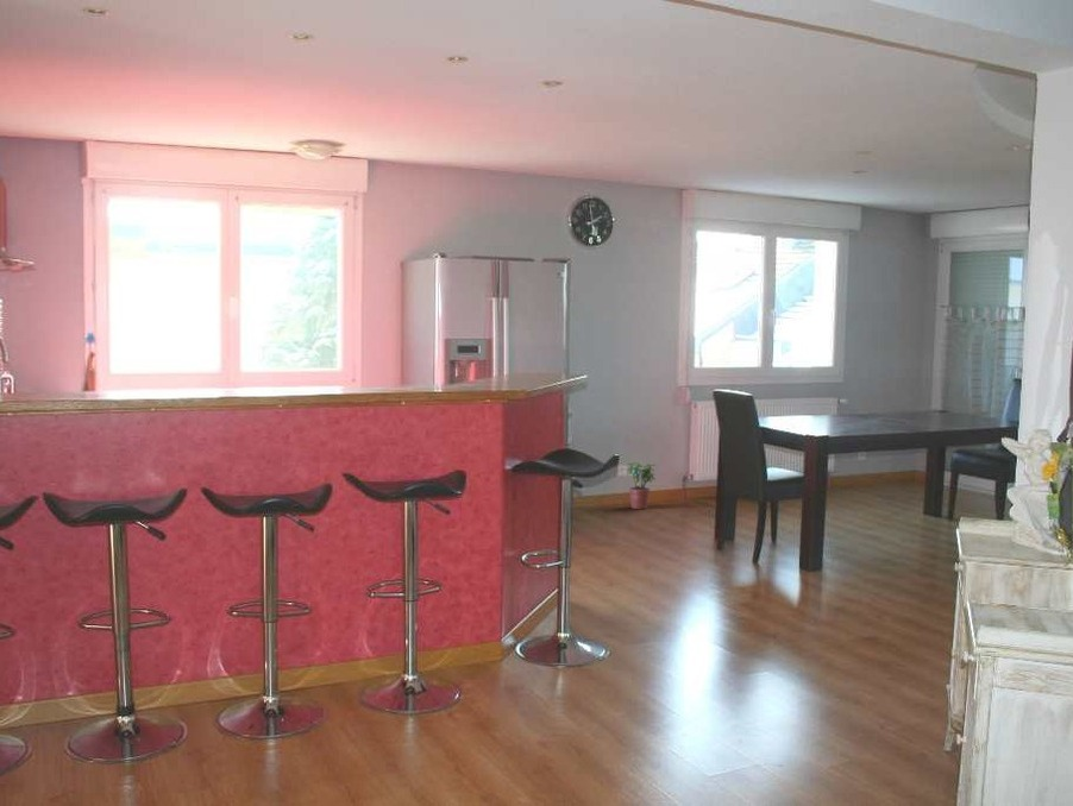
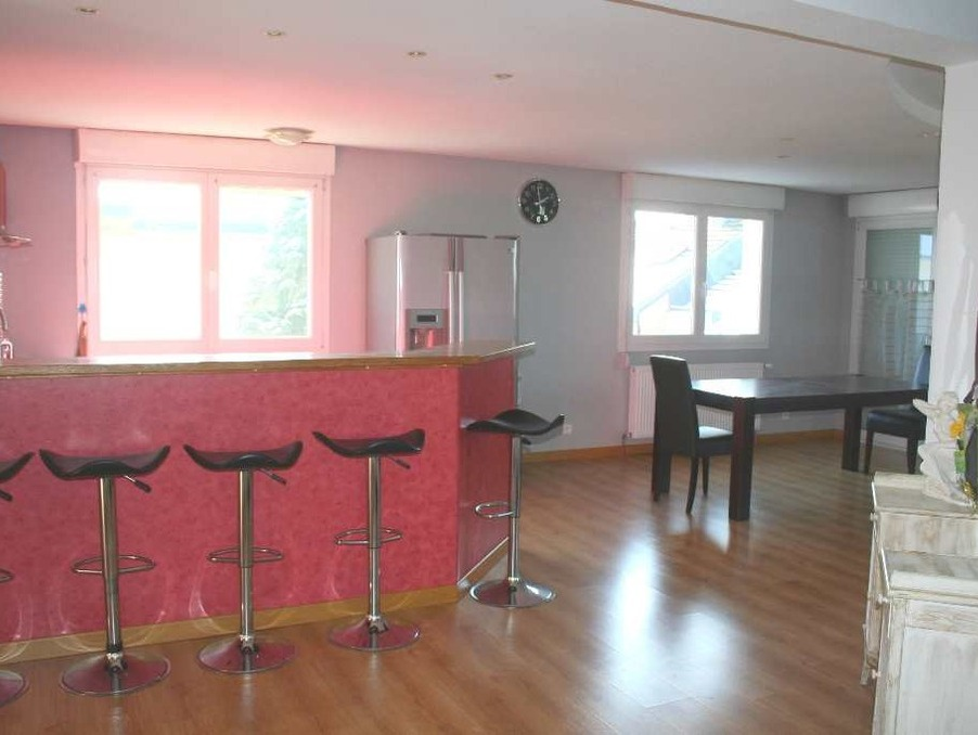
- potted plant [626,460,658,510]
